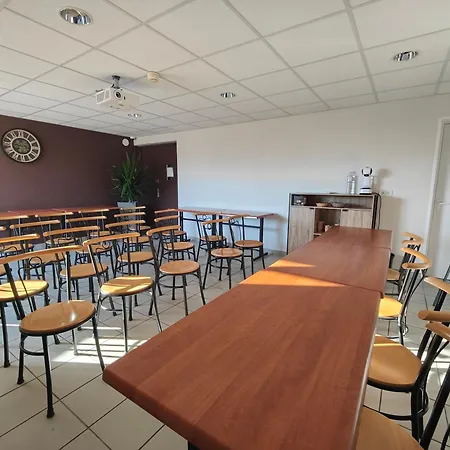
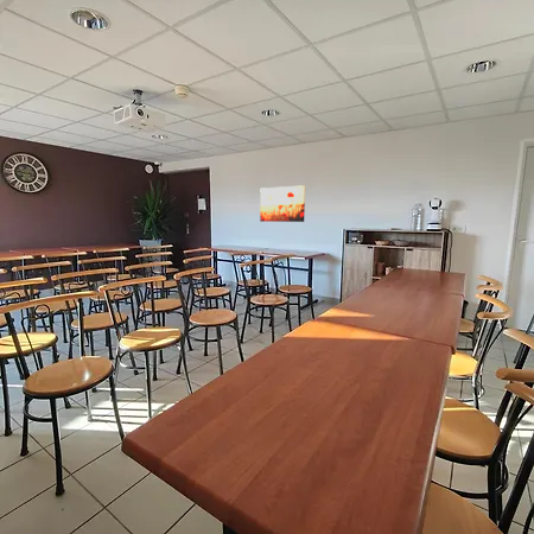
+ wall art [259,184,306,223]
